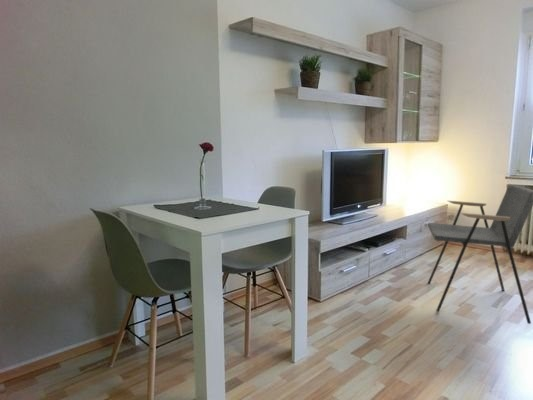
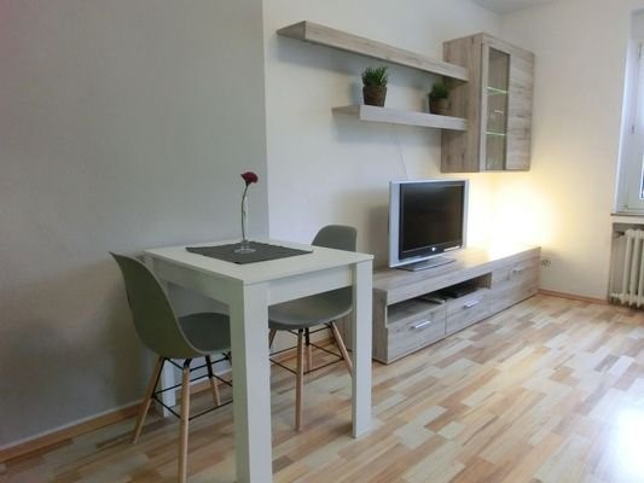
- armchair [427,184,533,325]
